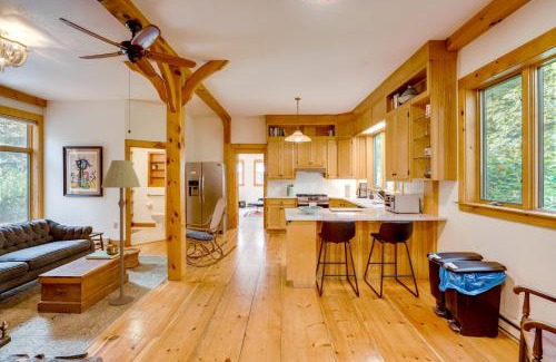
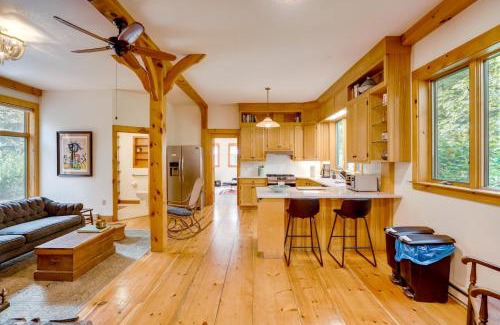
- floor lamp [100,159,141,306]
